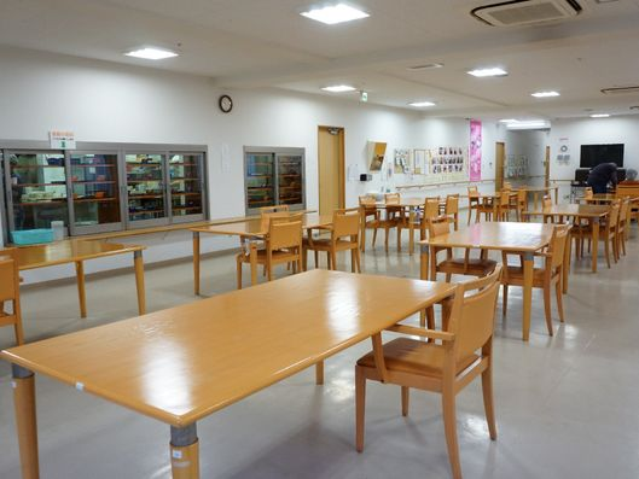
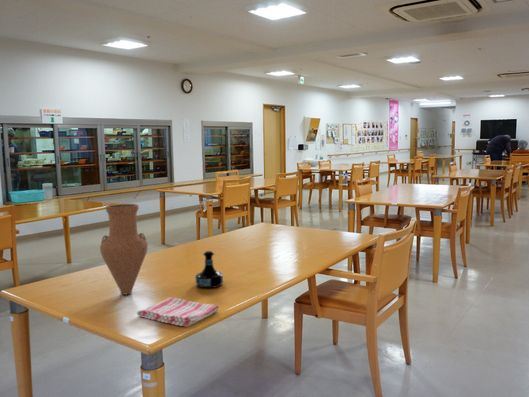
+ tequila bottle [194,250,224,289]
+ dish towel [136,296,220,328]
+ vase [99,203,149,296]
